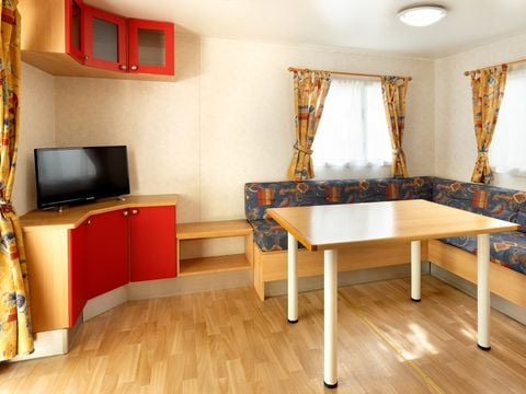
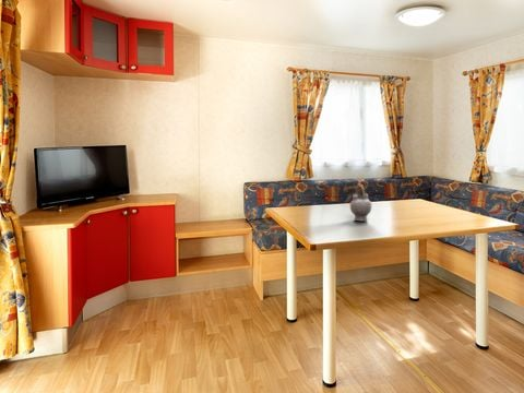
+ teapot [349,183,373,222]
